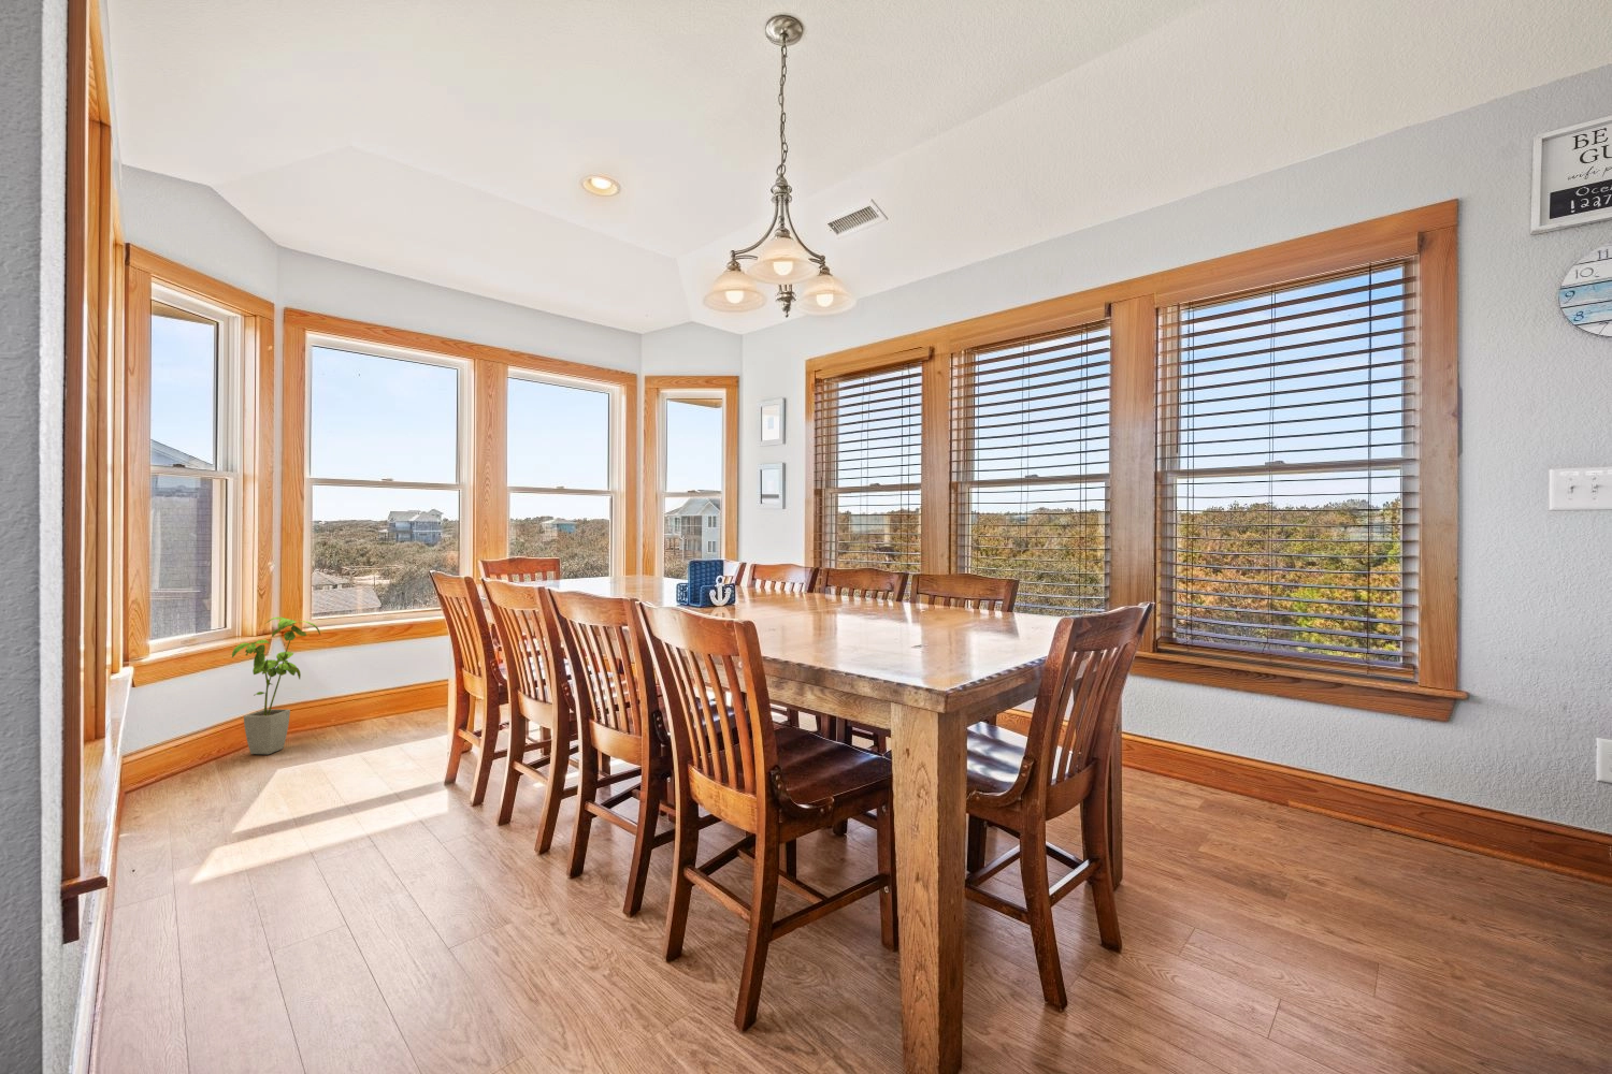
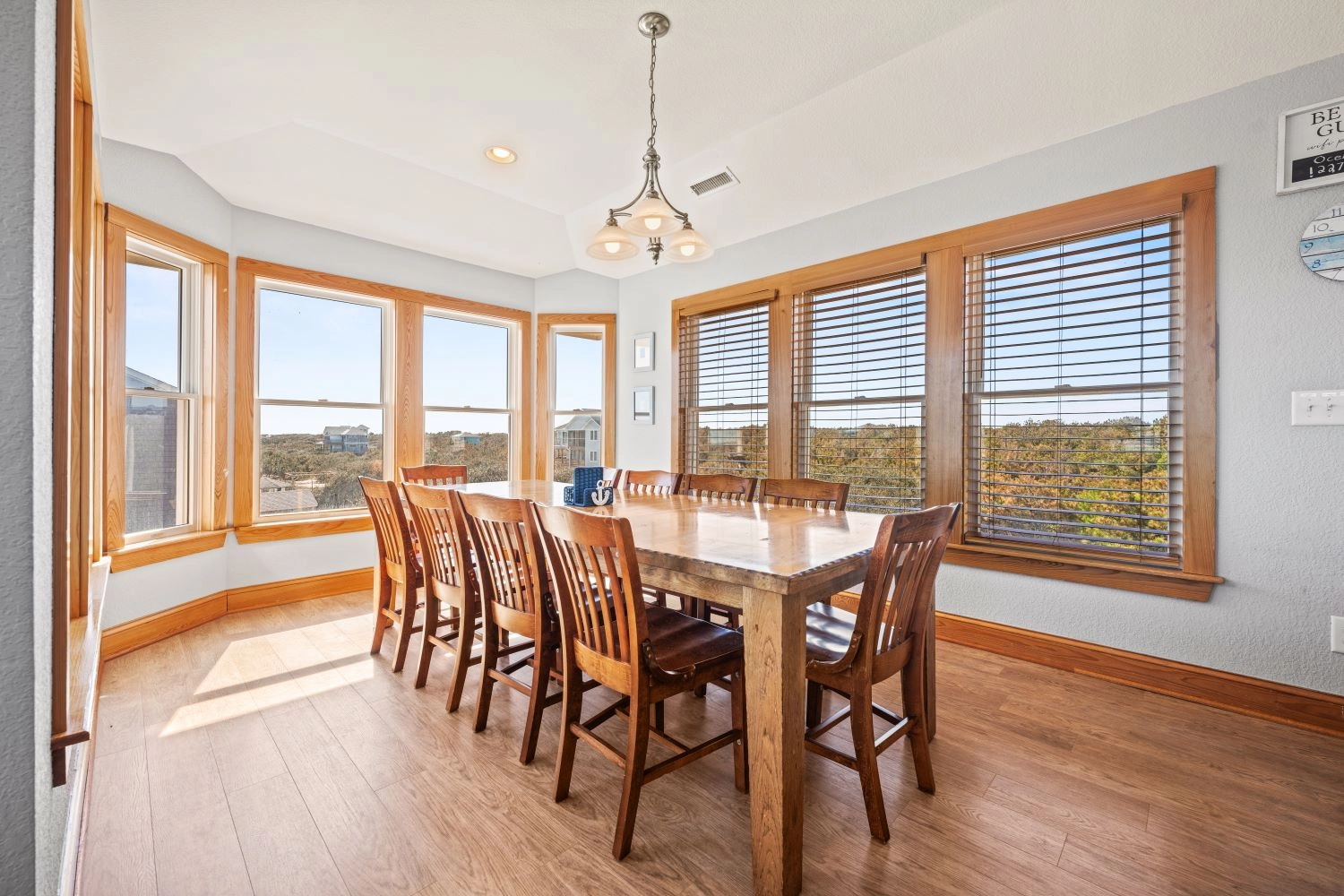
- house plant [231,616,321,755]
